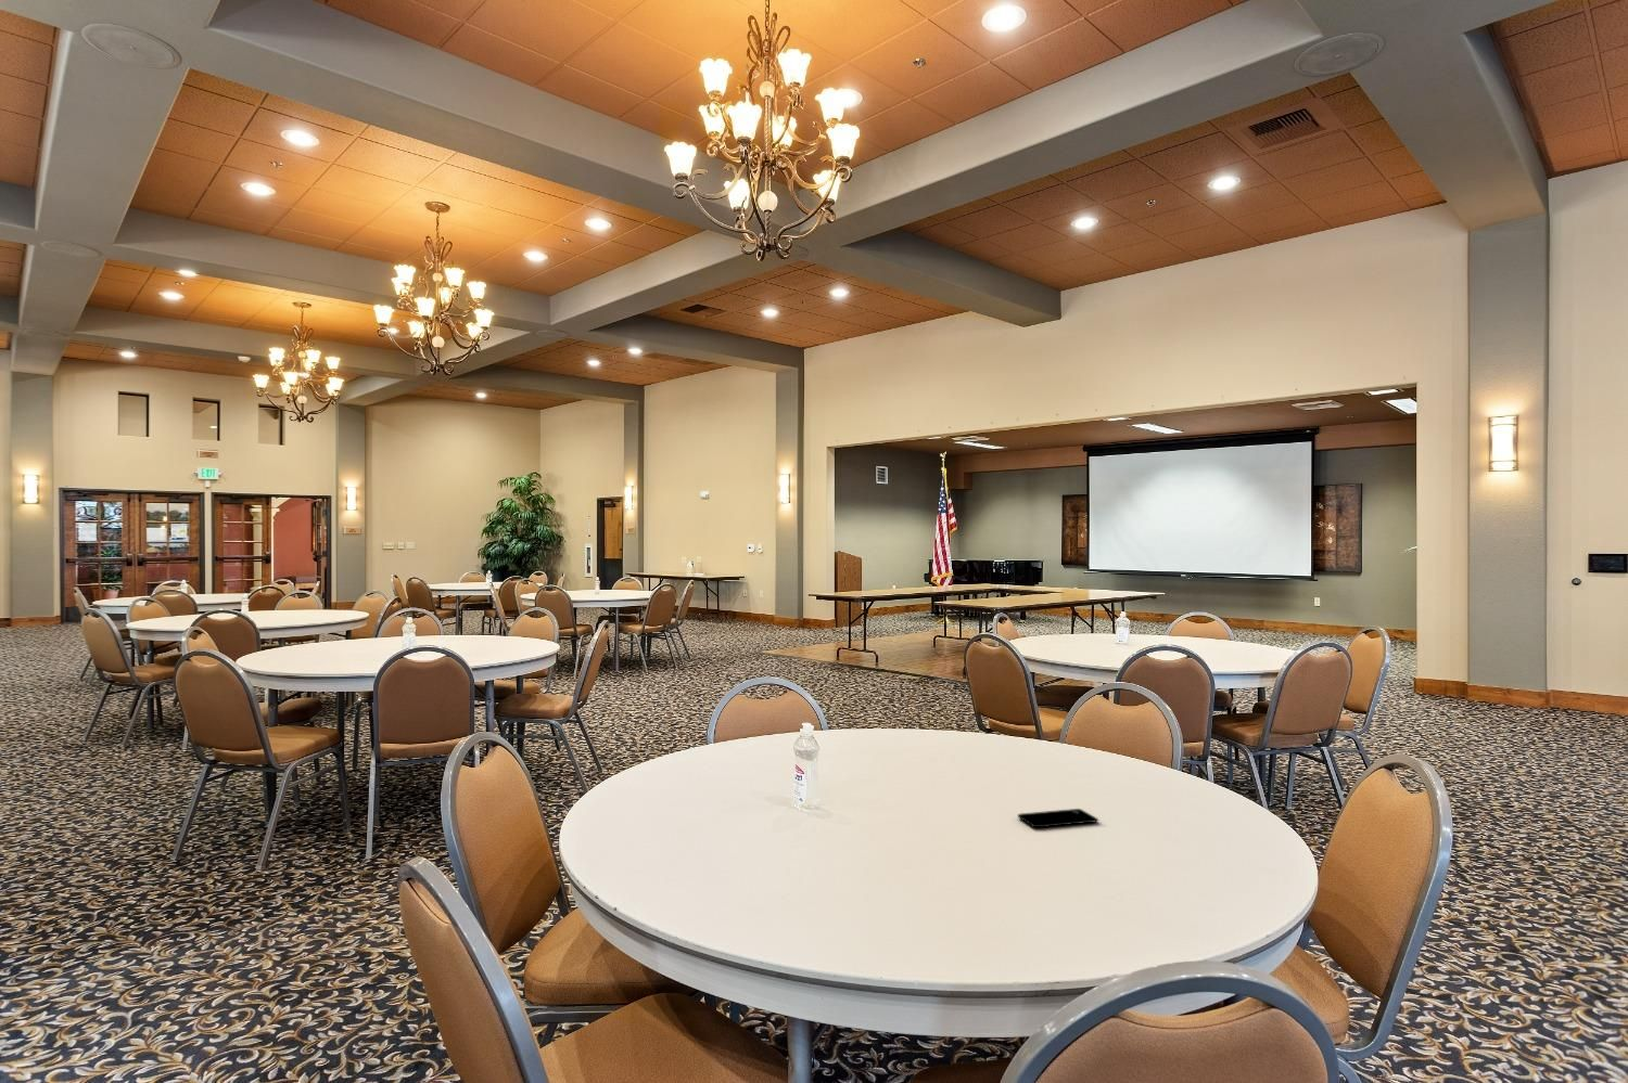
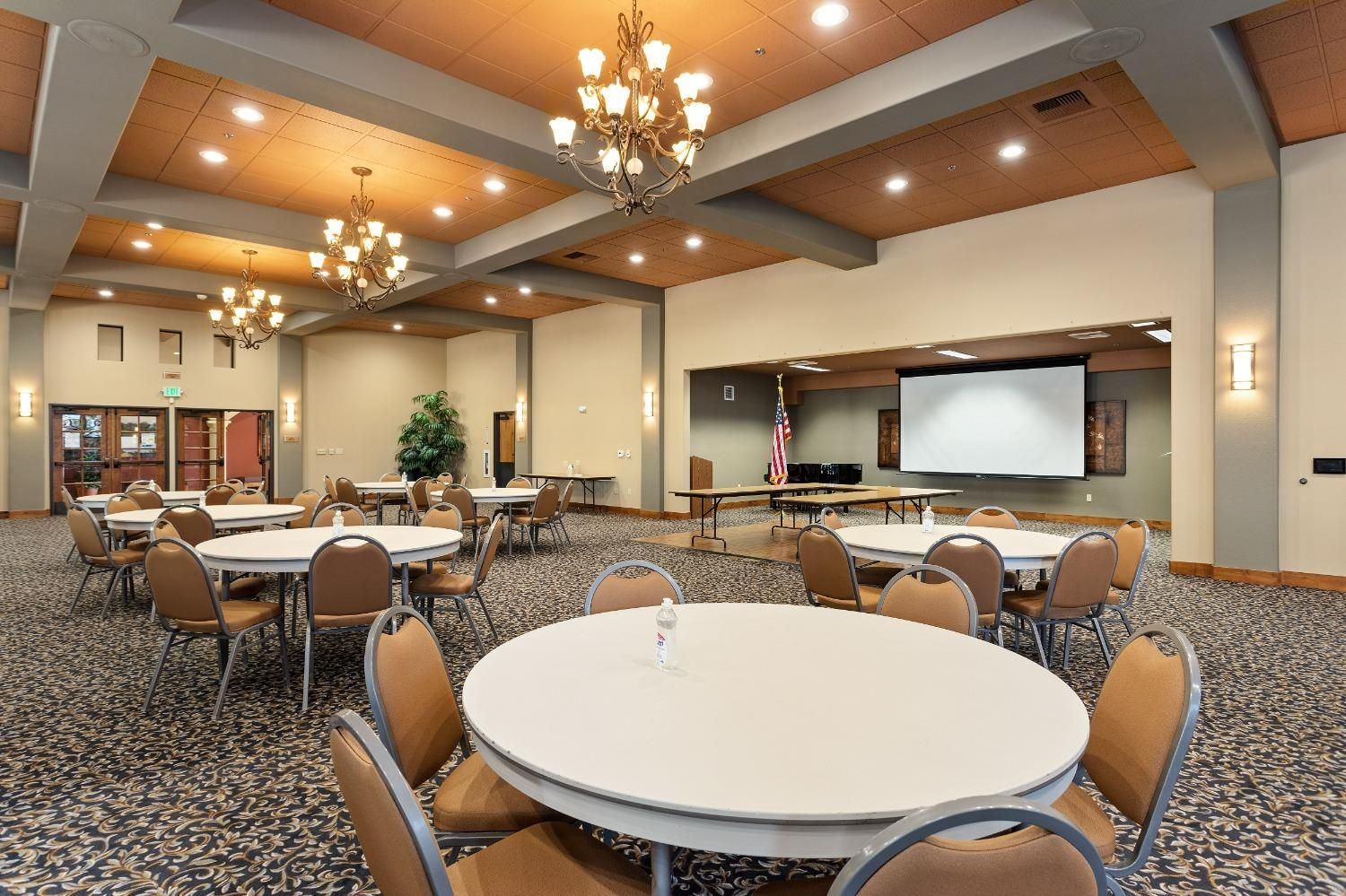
- smartphone [1017,807,1099,828]
